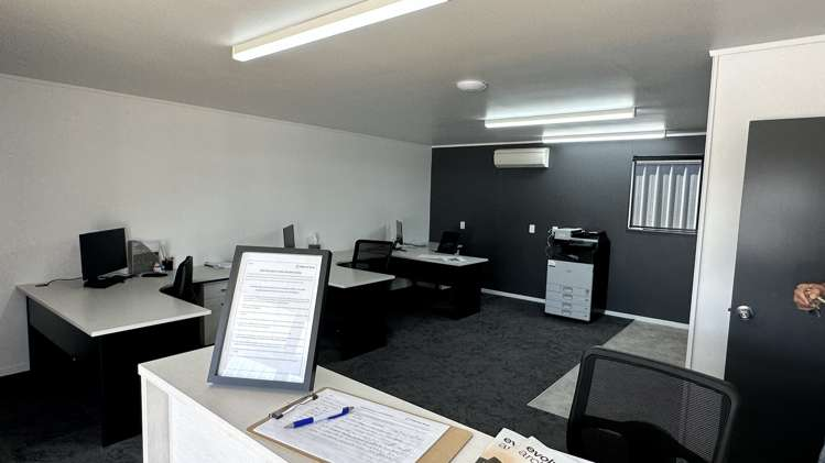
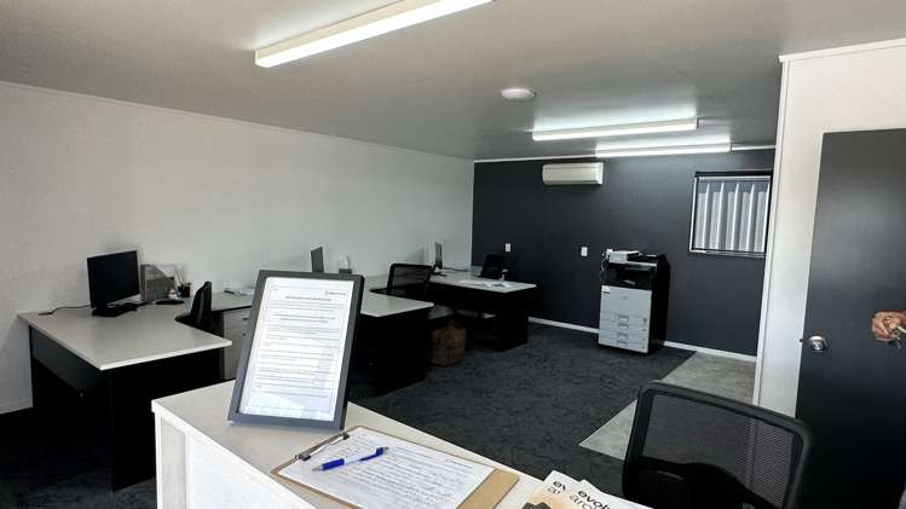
+ backpack [431,319,467,368]
